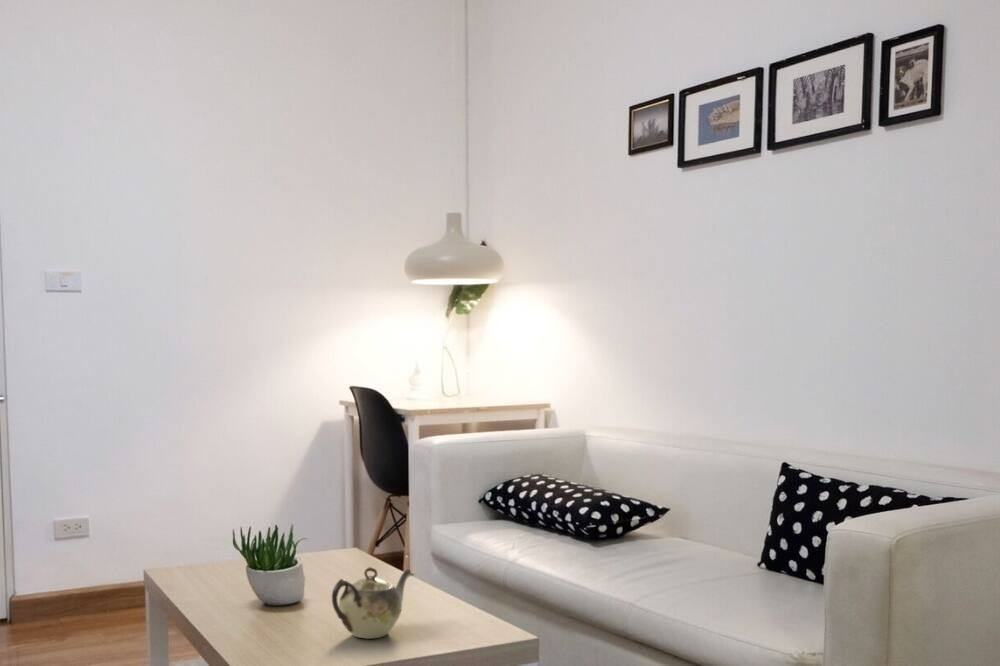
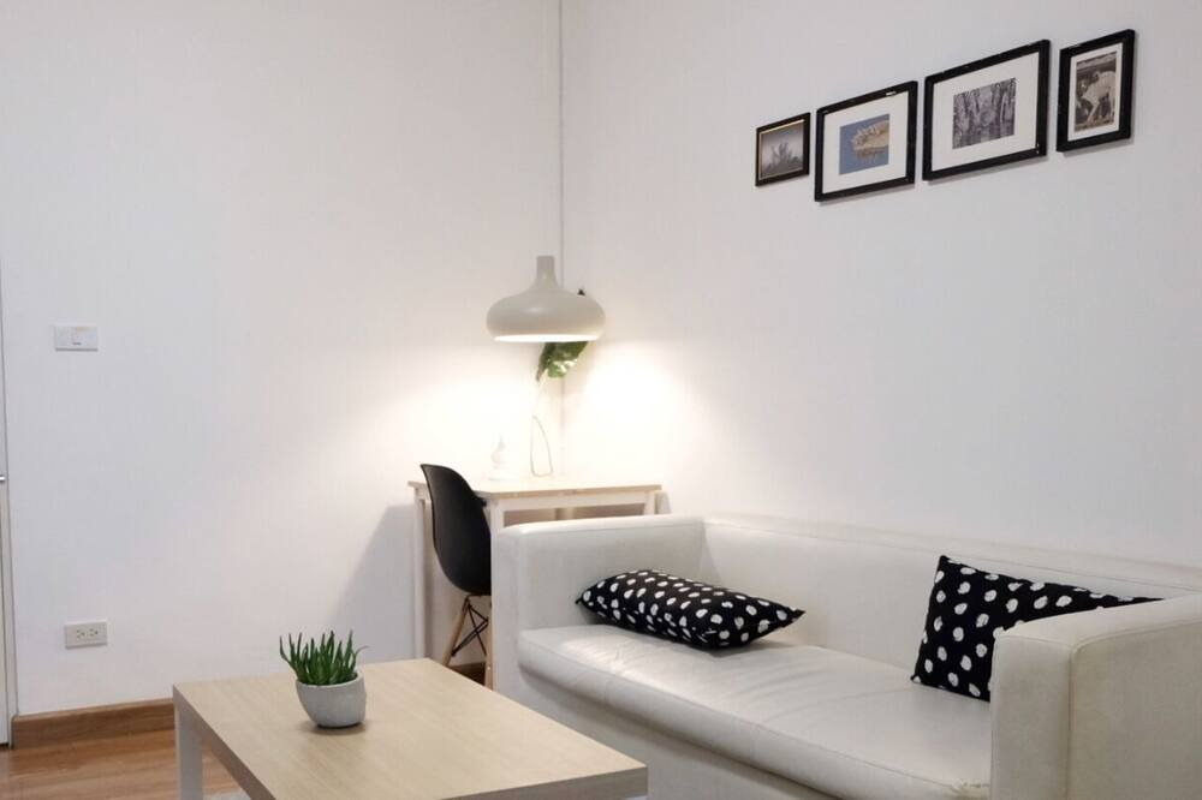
- teapot [331,566,415,640]
